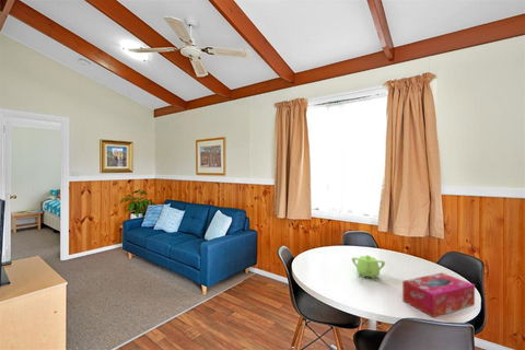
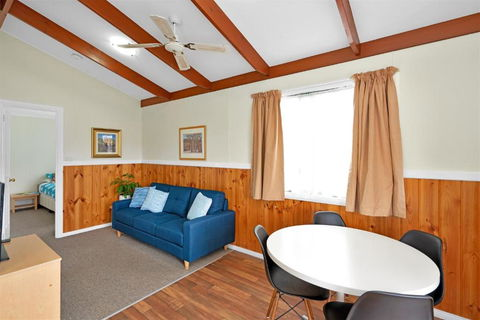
- teapot [351,254,386,280]
- tissue box [401,271,476,318]
